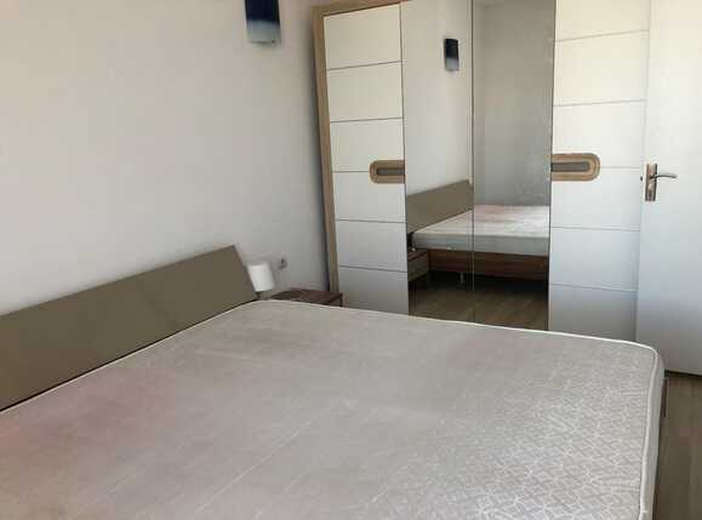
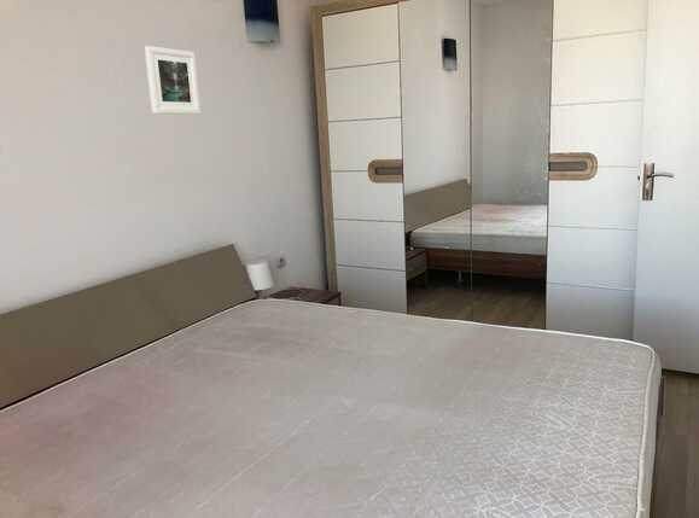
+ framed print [144,45,202,115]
